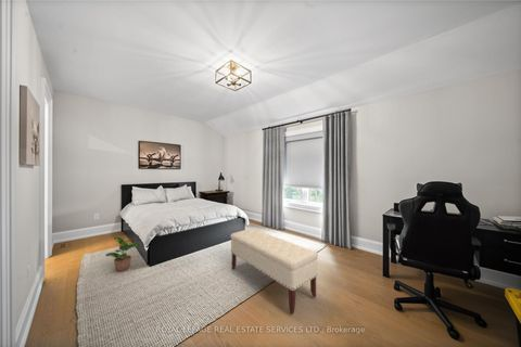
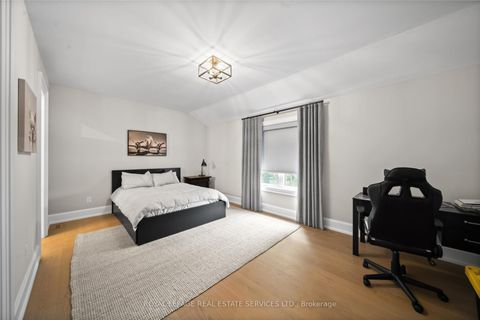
- bench [229,228,319,316]
- potted plant [105,236,141,273]
